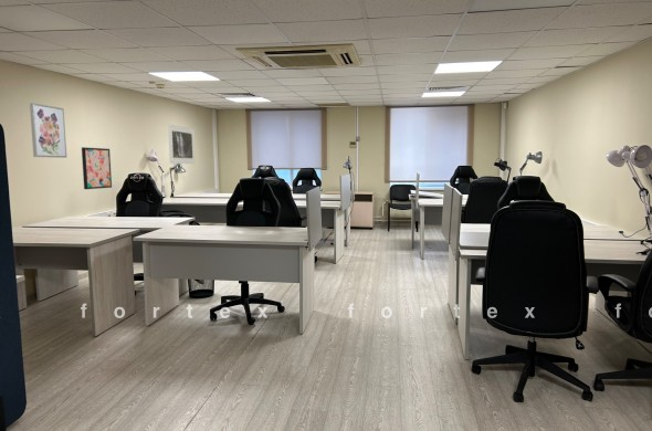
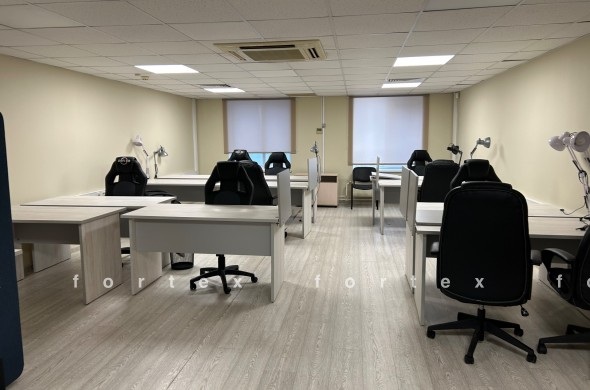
- wall art [29,102,69,159]
- wall art [81,146,113,190]
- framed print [167,124,197,165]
